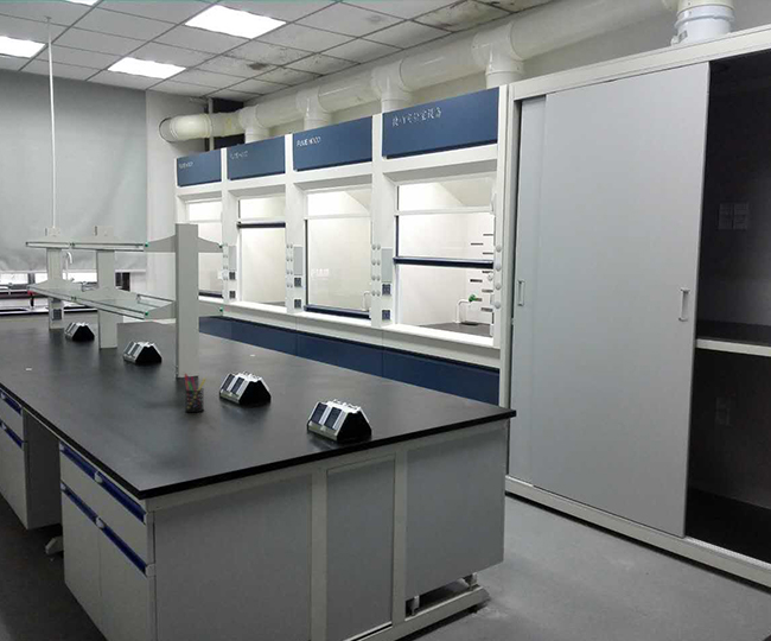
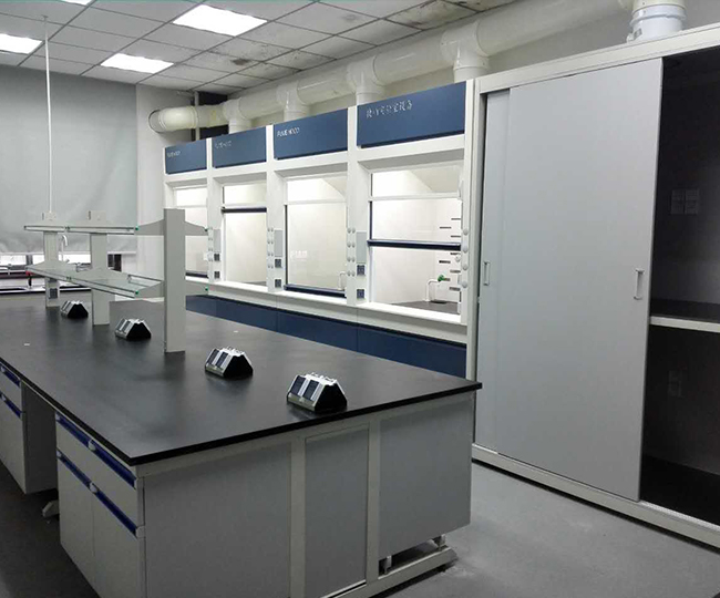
- pen holder [183,373,208,413]
